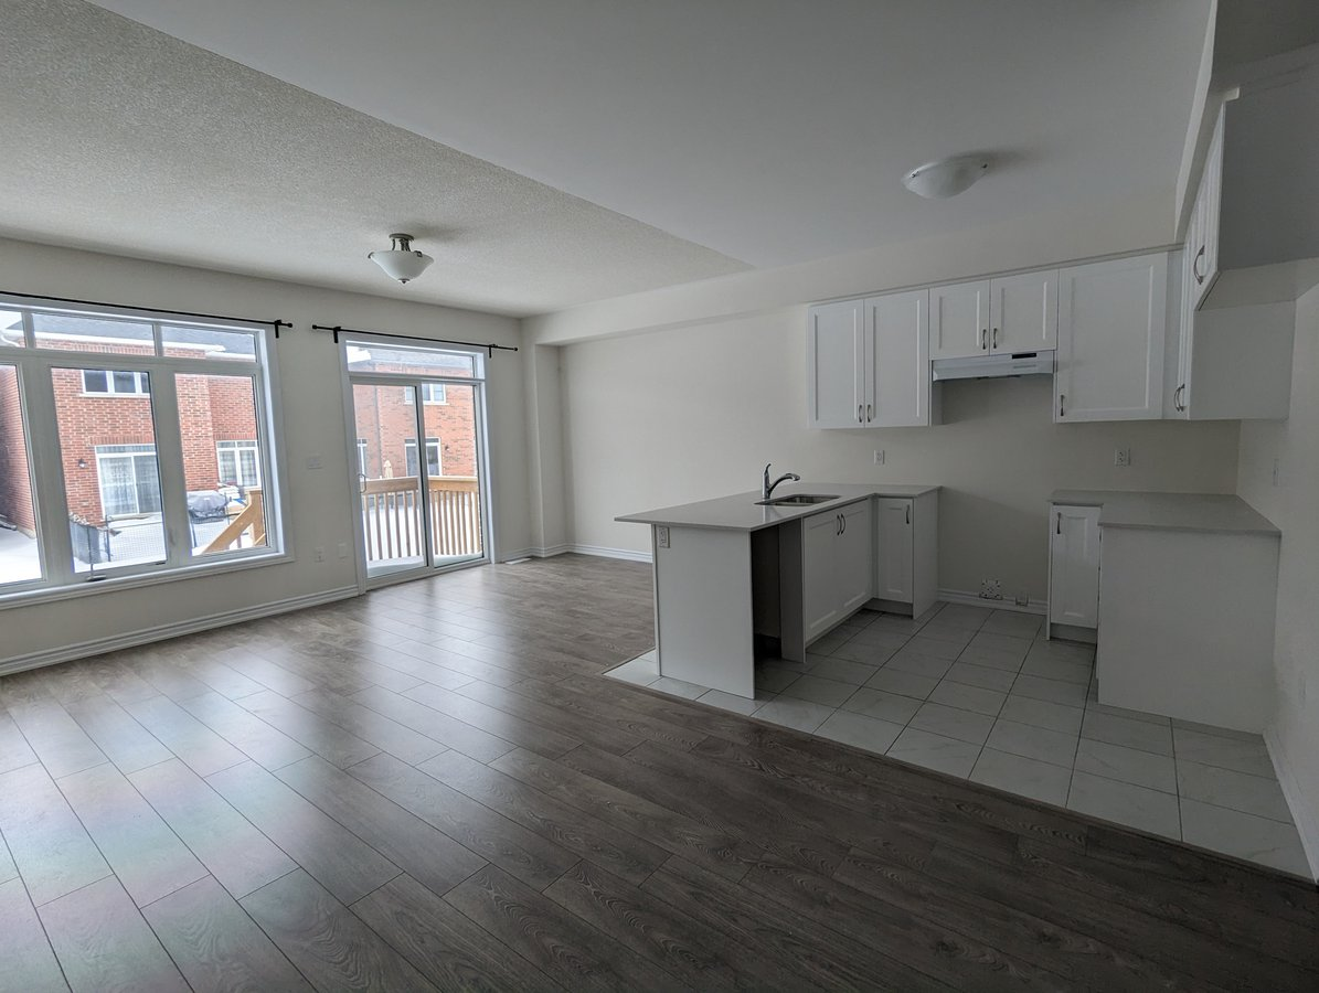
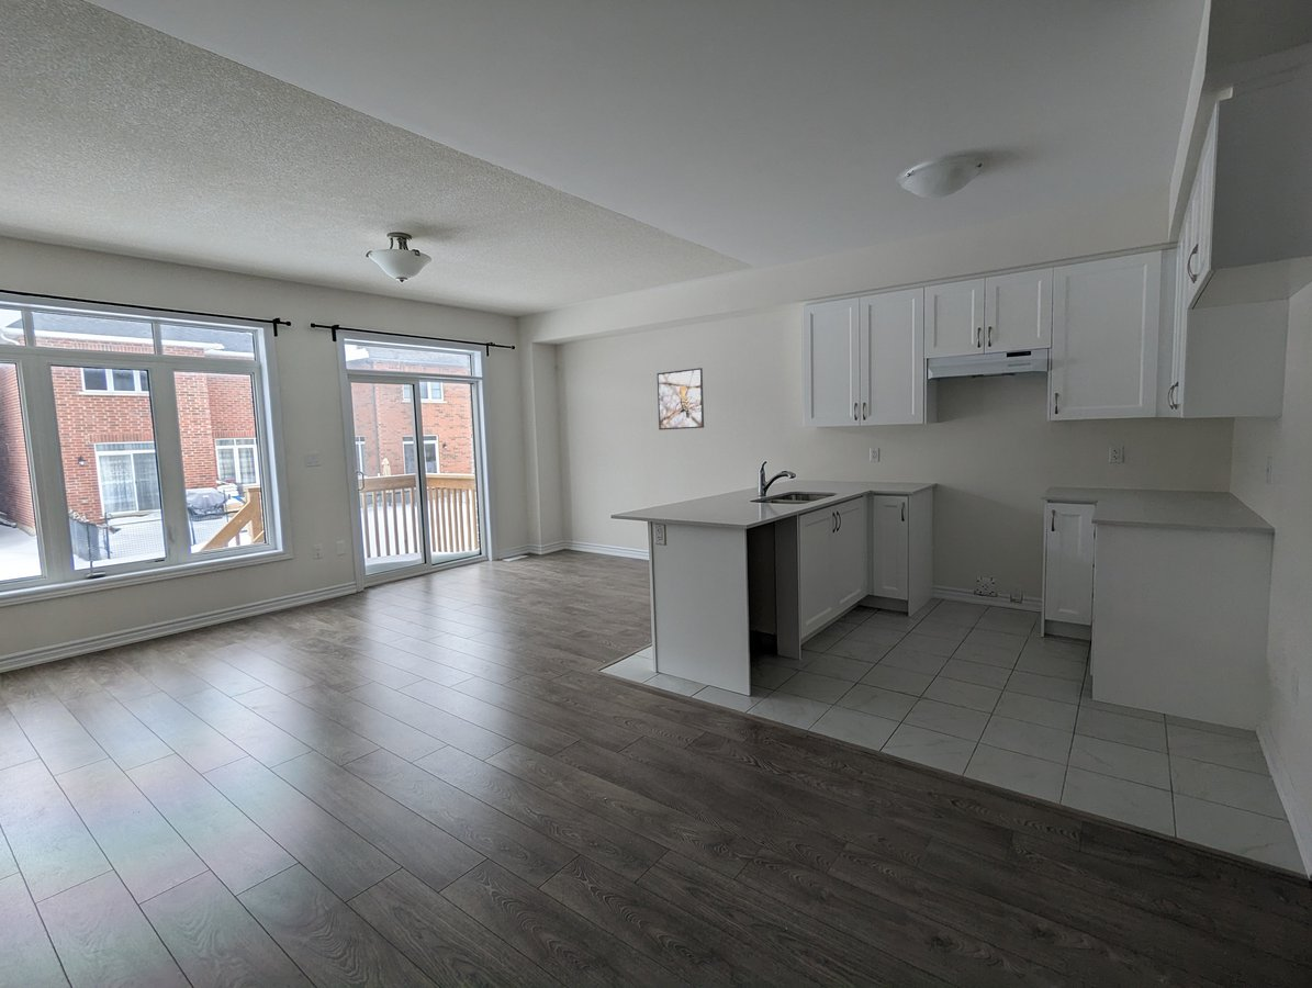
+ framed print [655,367,705,431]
